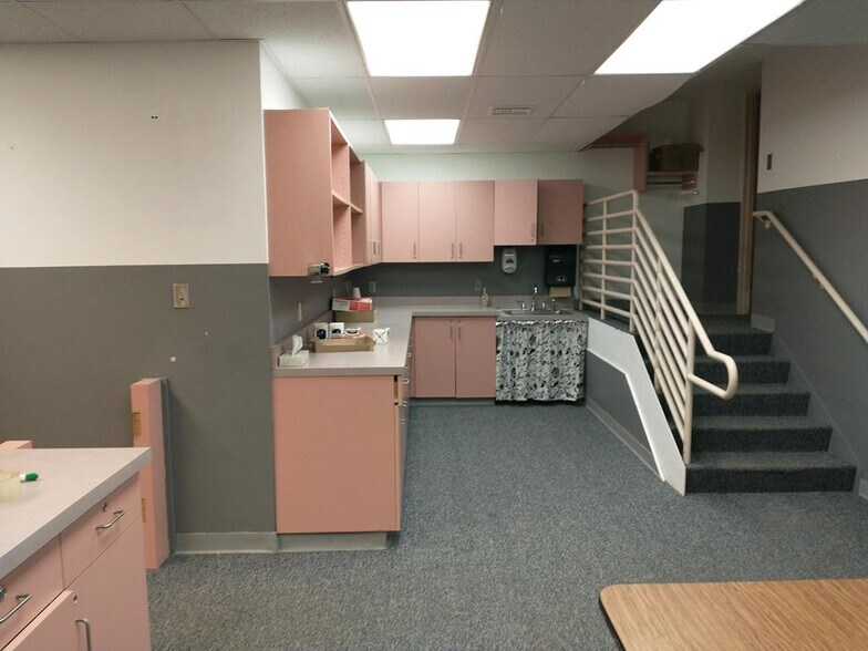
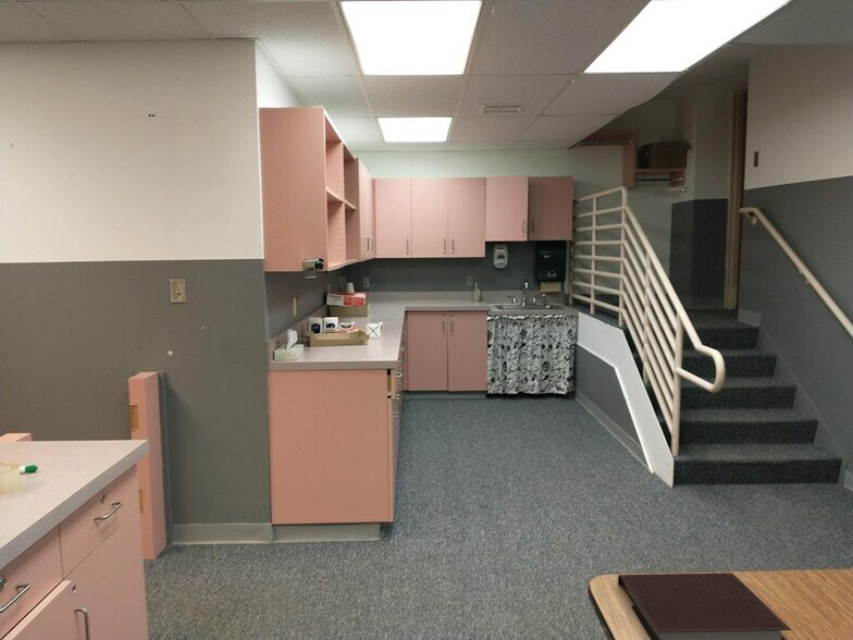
+ notebook [617,571,792,640]
